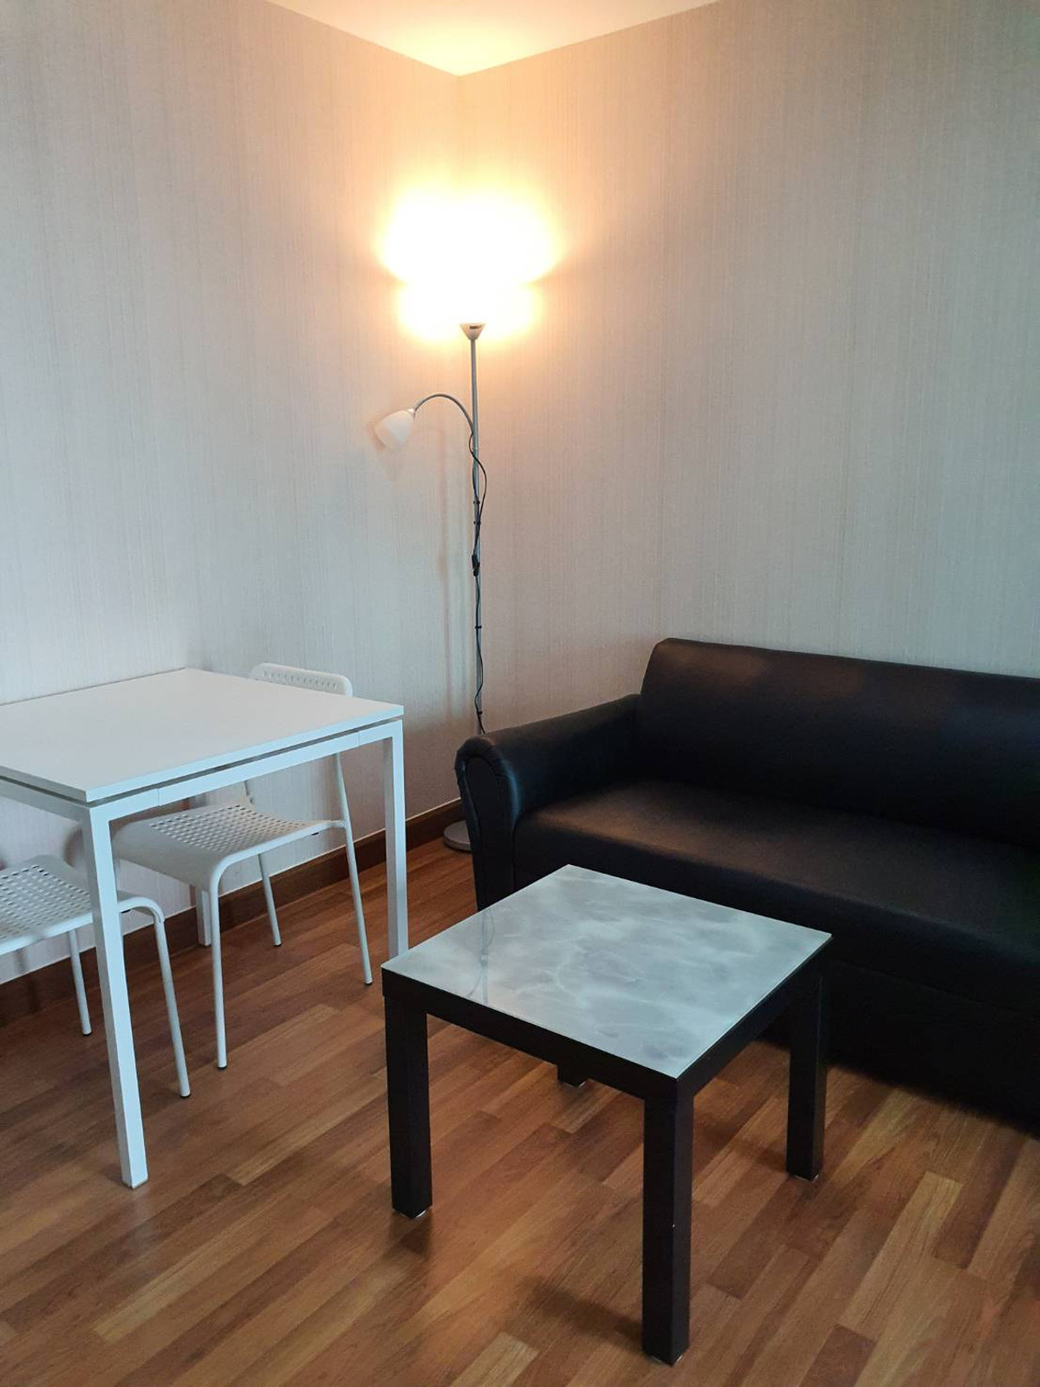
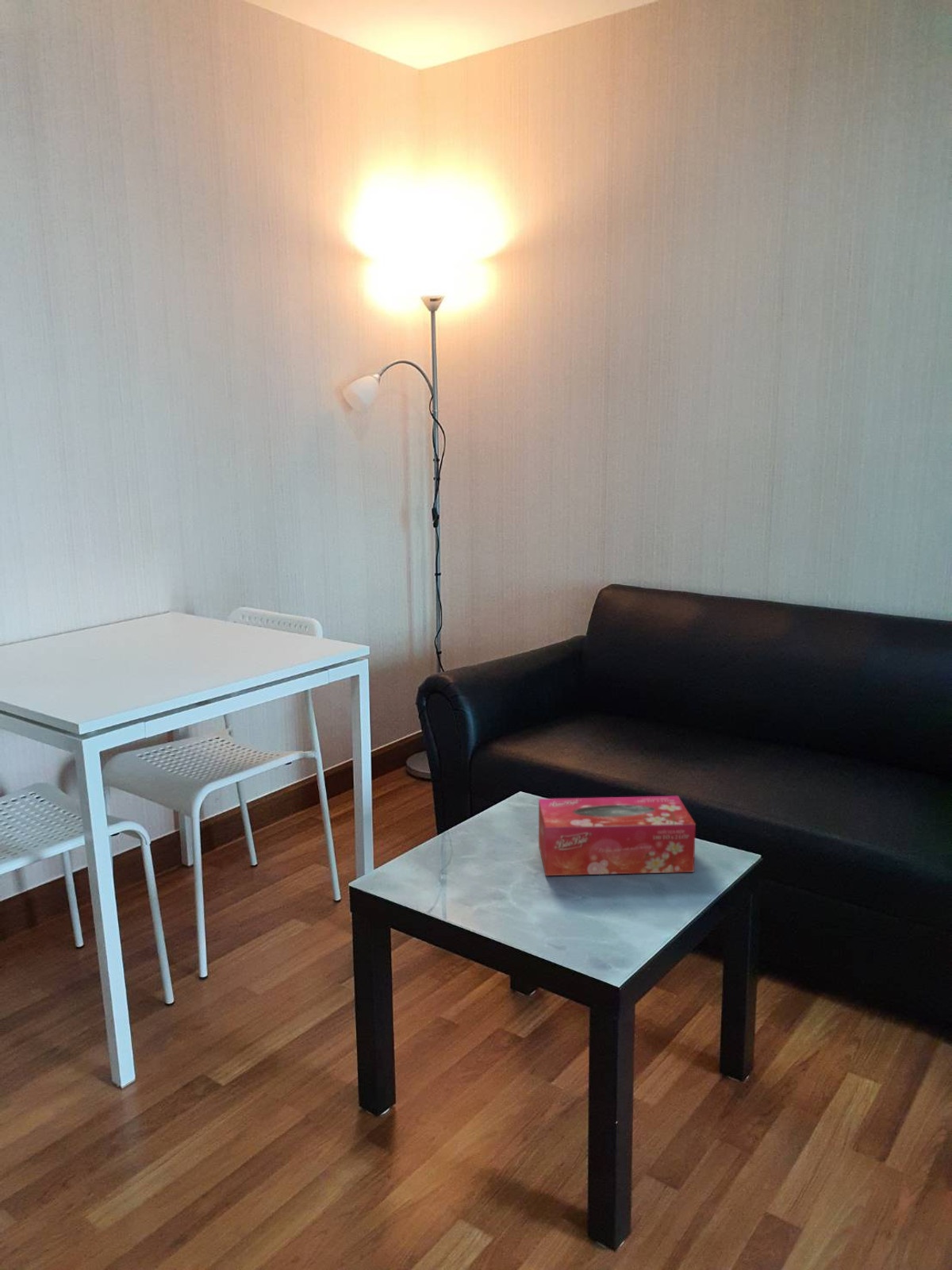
+ tissue box [538,795,697,876]
